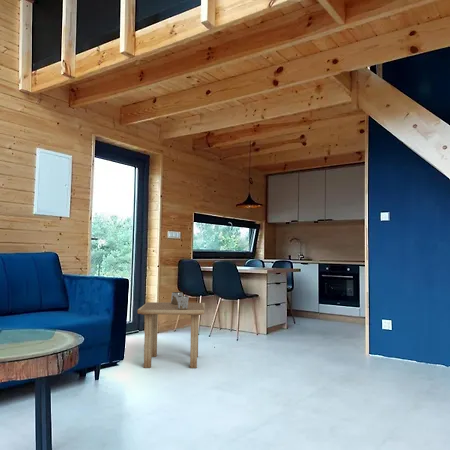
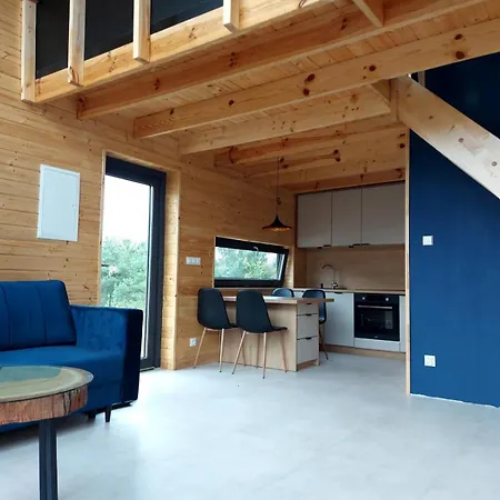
- side table [137,291,206,369]
